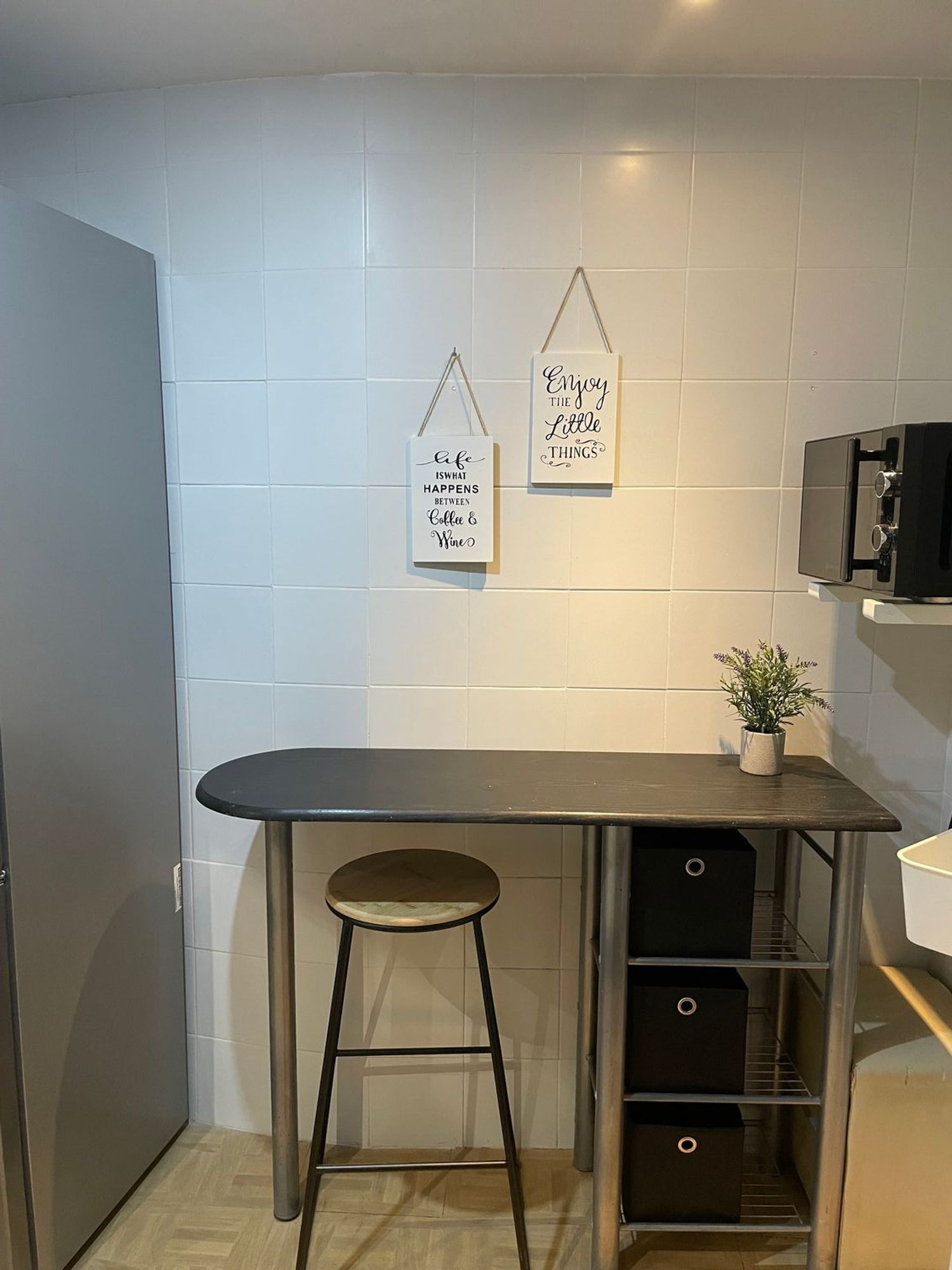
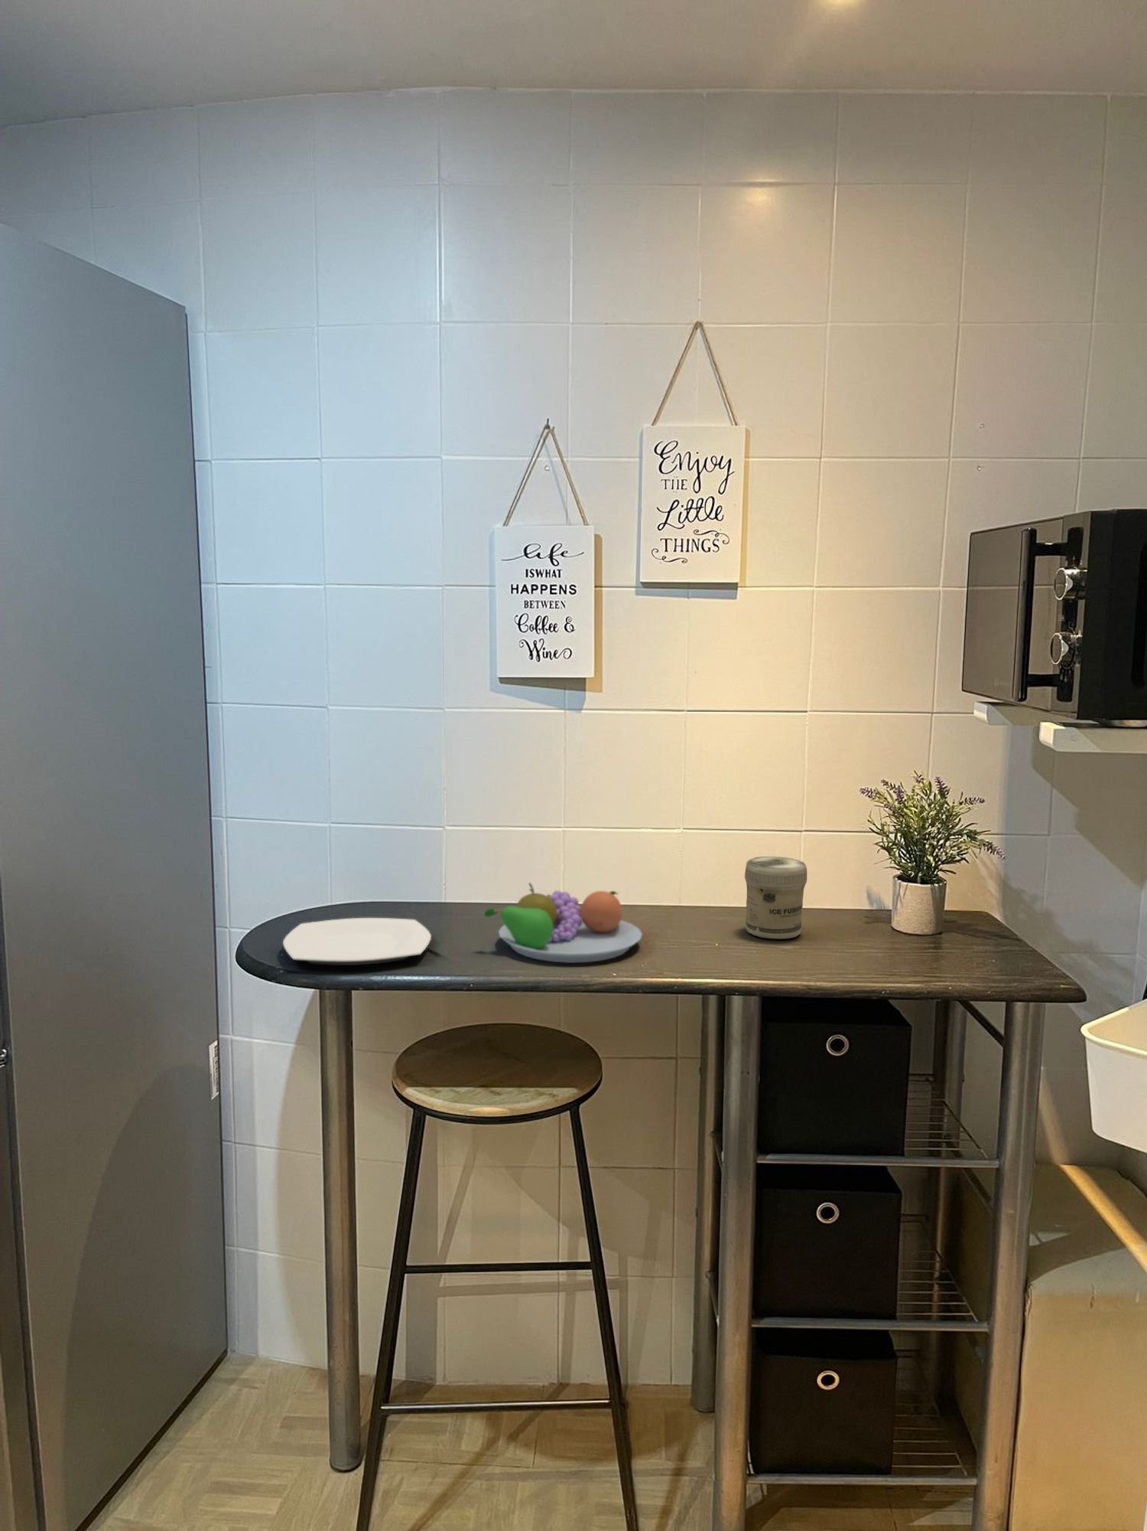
+ jar [745,856,807,940]
+ fruit bowl [483,882,643,963]
+ plate [282,917,433,966]
